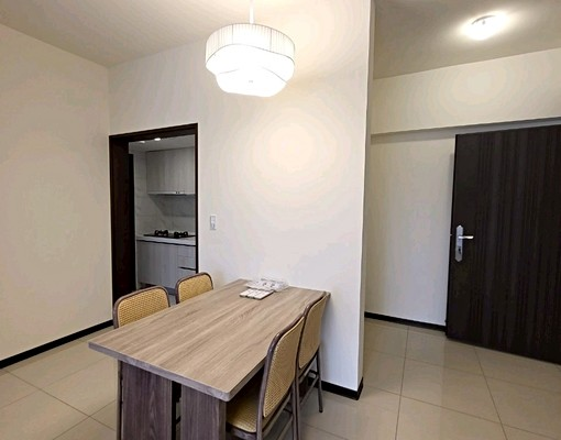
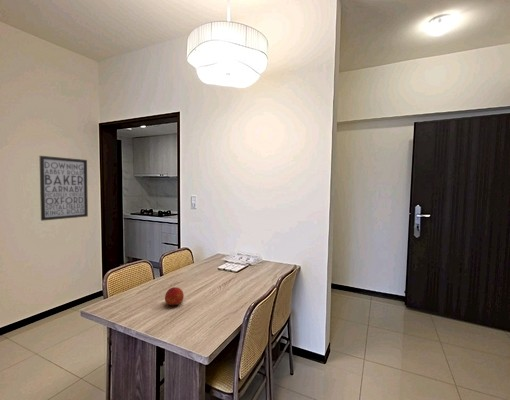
+ wall art [39,155,89,222]
+ fruit [164,286,185,307]
